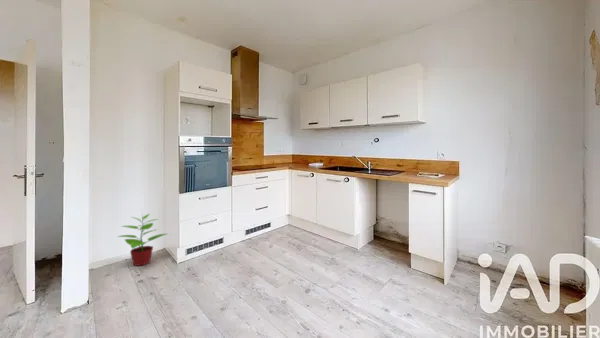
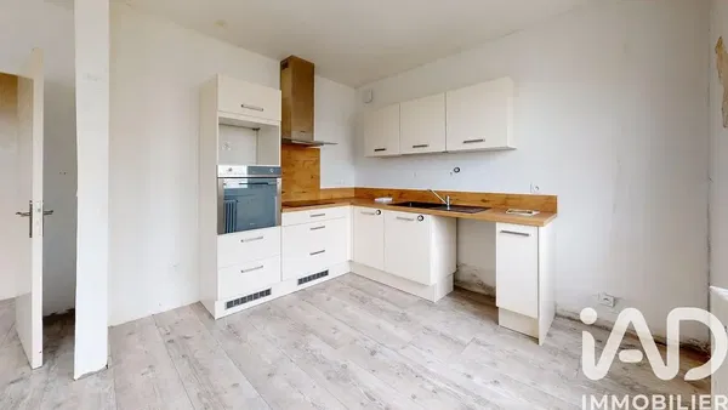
- potted plant [117,213,167,267]
